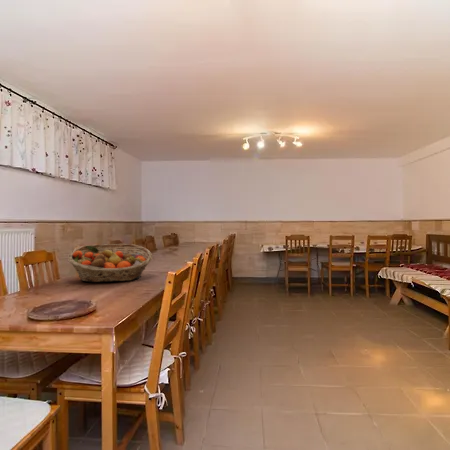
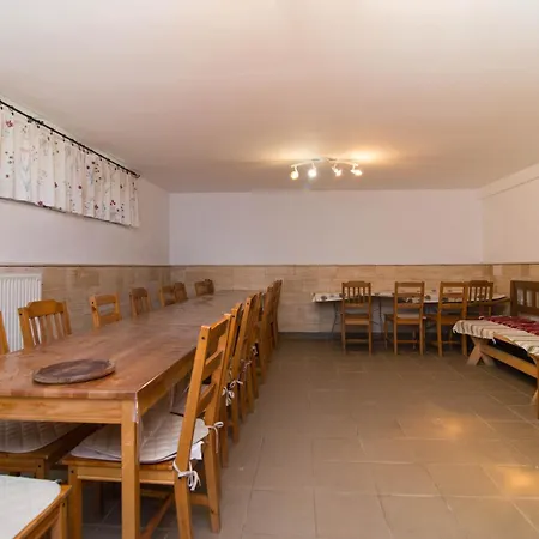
- fruit basket [67,243,153,283]
